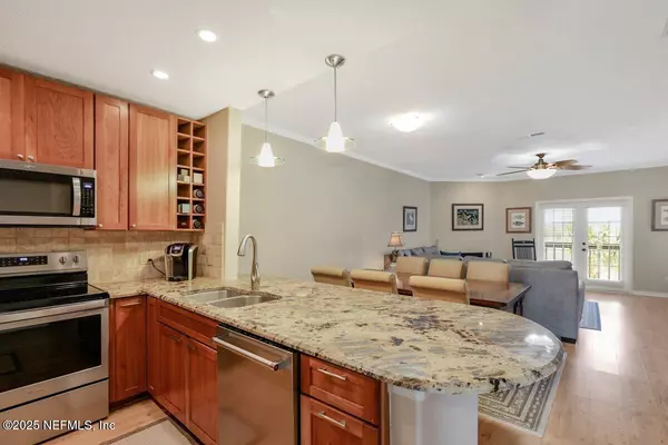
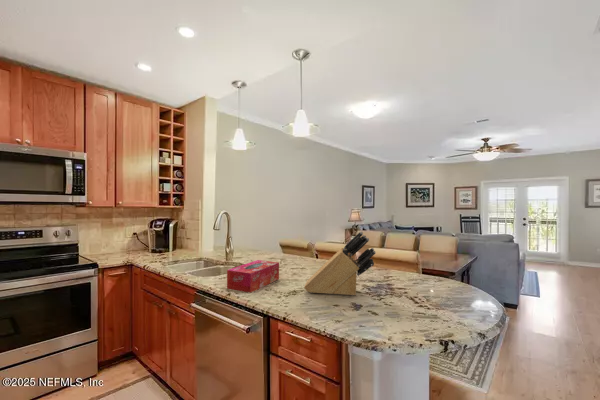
+ tissue box [226,259,280,294]
+ knife block [303,231,377,296]
